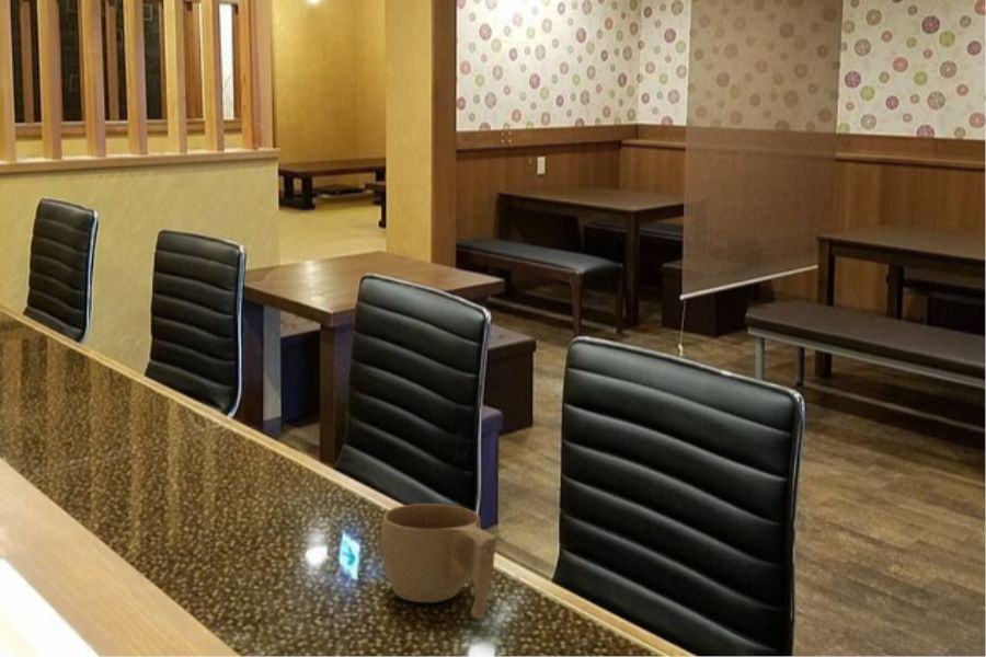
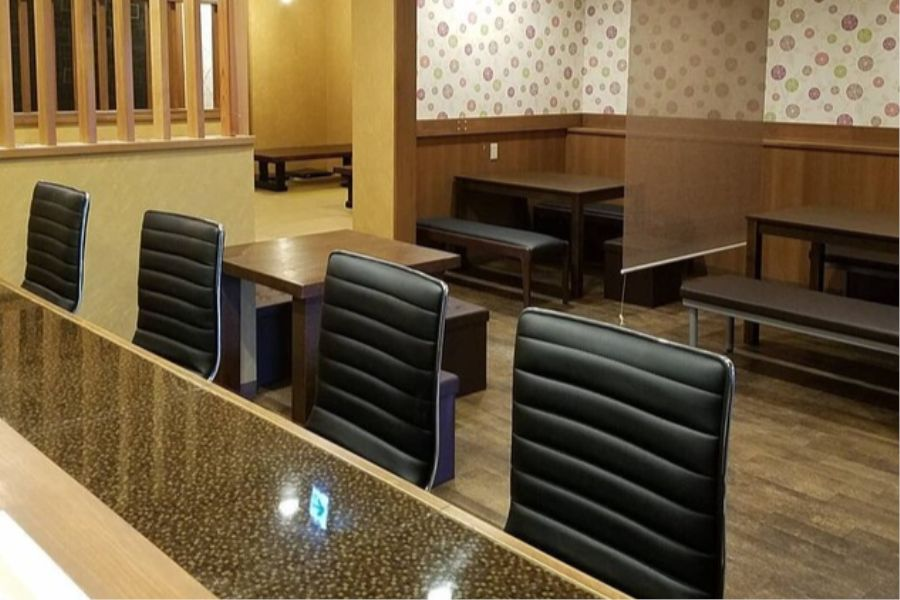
- cup [380,503,497,619]
